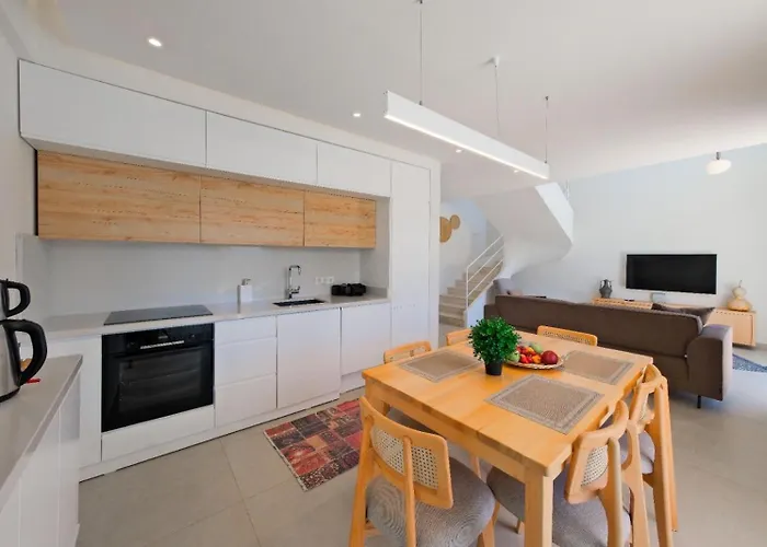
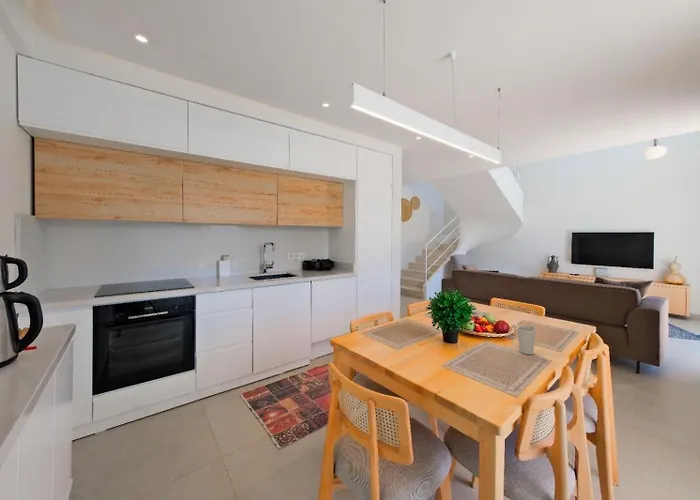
+ cup [517,325,537,355]
